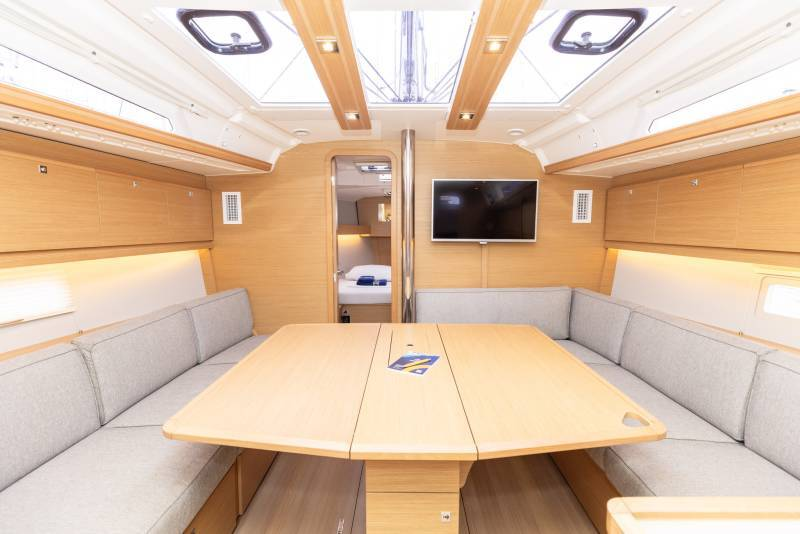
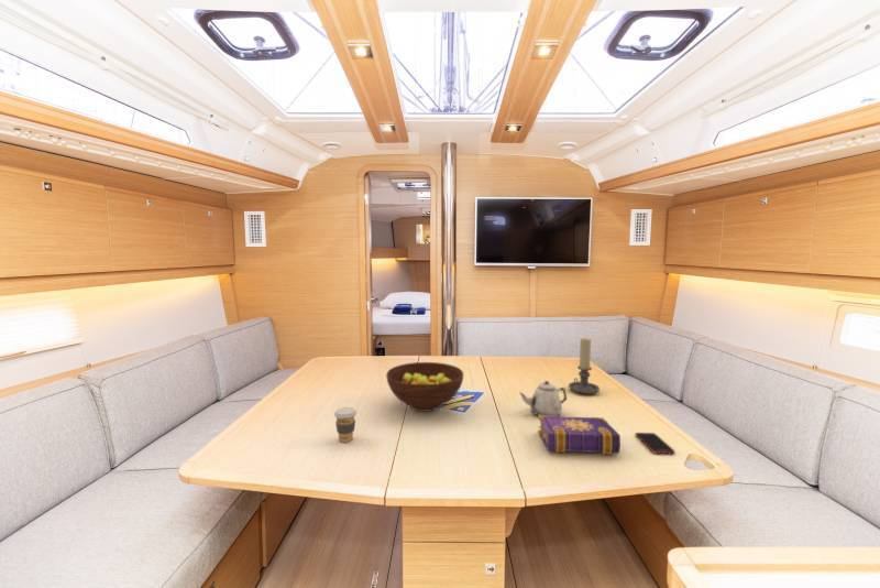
+ fruit bowl [385,361,464,413]
+ candle holder [568,337,601,395]
+ cell phone [635,432,675,455]
+ book [537,415,622,456]
+ coffee cup [333,406,358,444]
+ teapot [518,380,568,416]
